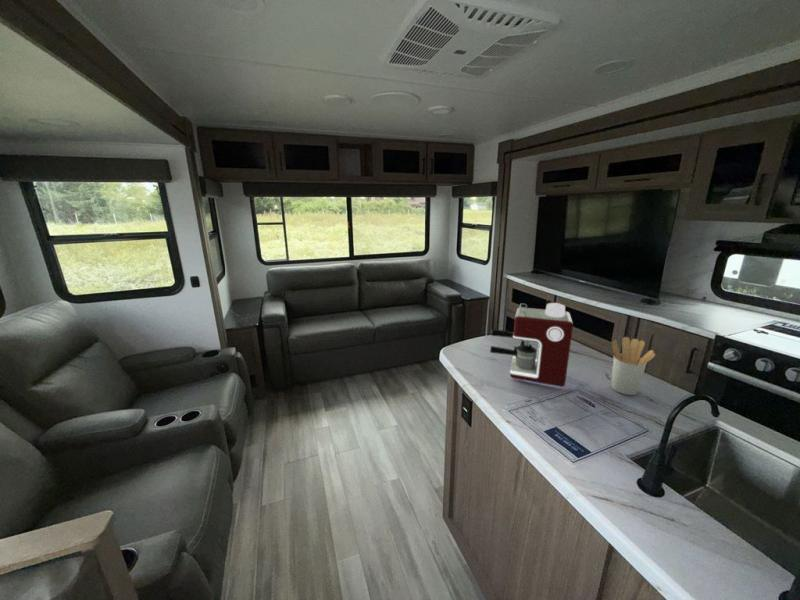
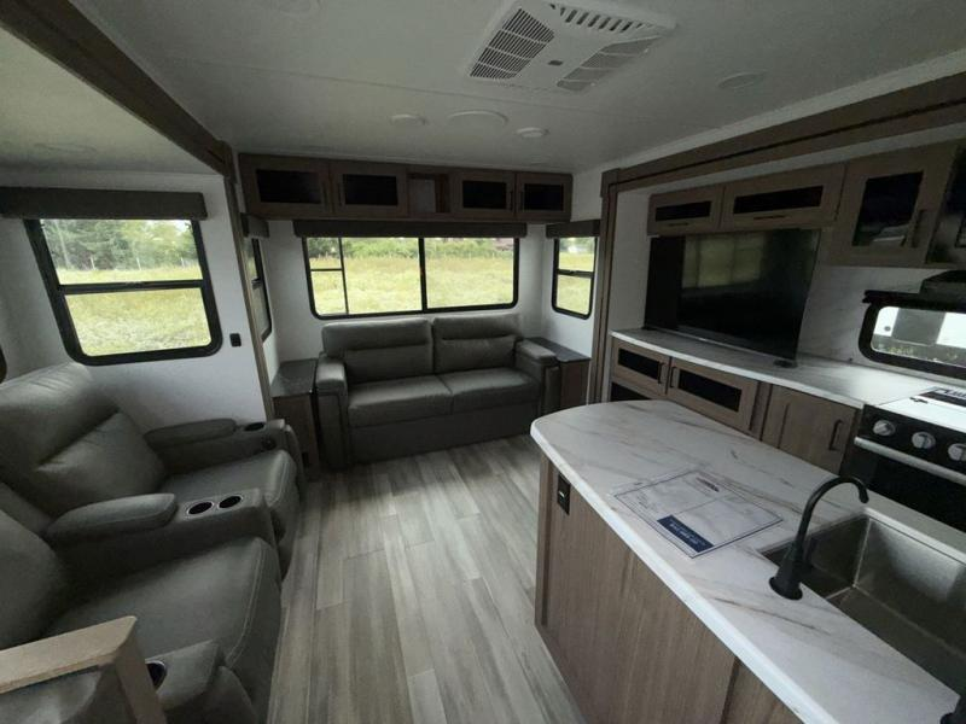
- coffee maker [489,302,574,388]
- utensil holder [610,336,657,396]
